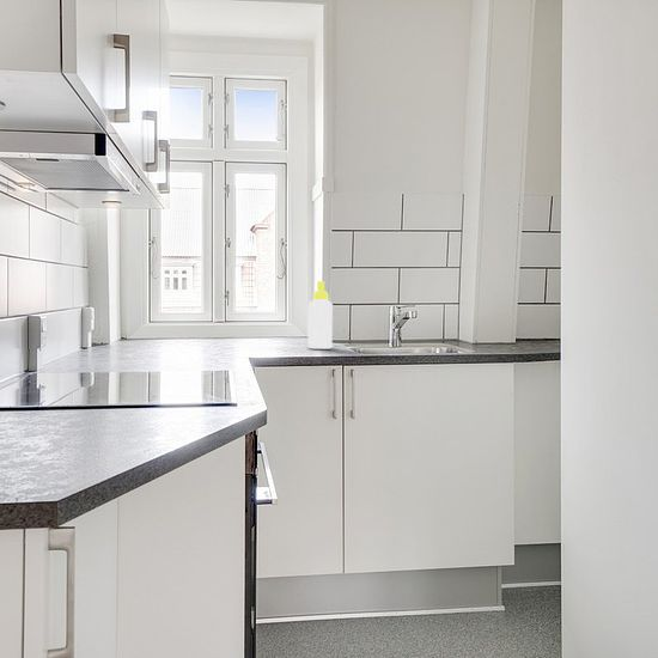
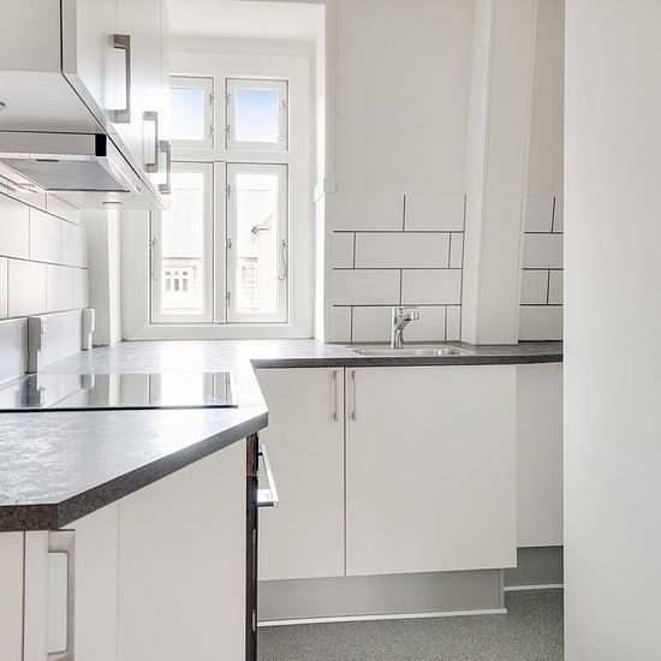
- soap bottle [306,280,334,351]
